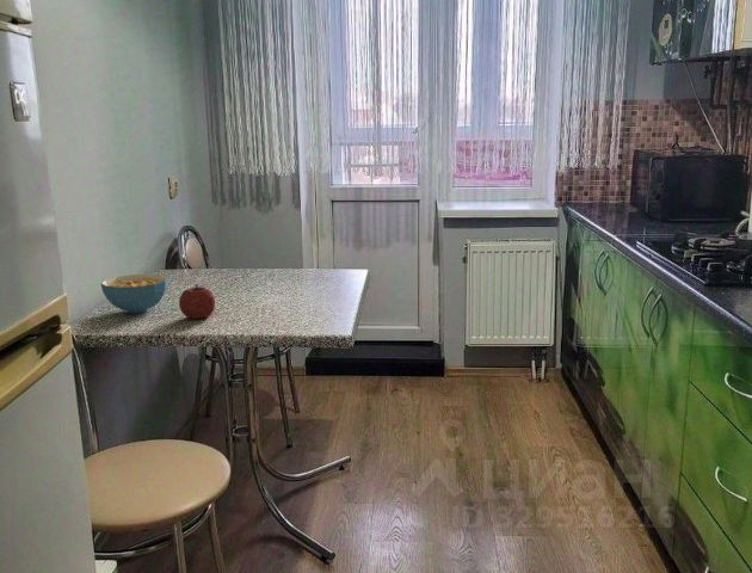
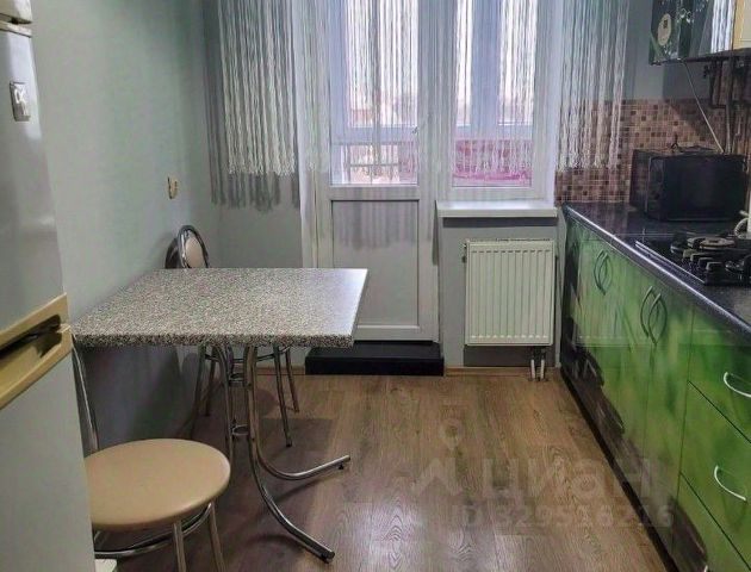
- cereal bowl [99,273,169,314]
- fruit [178,283,216,320]
